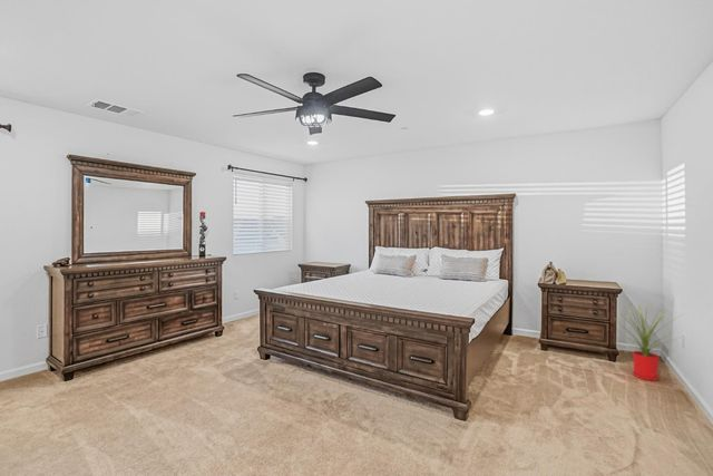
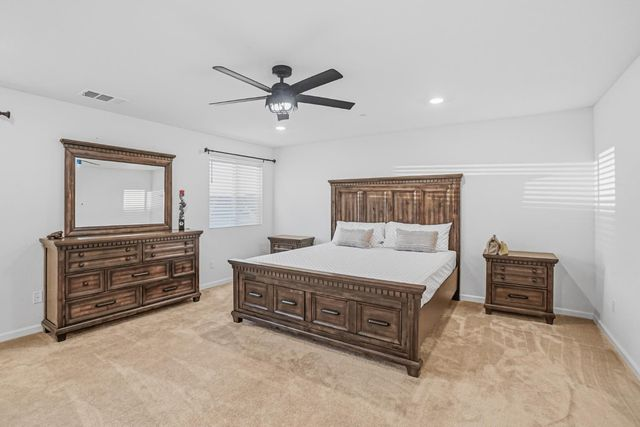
- house plant [613,299,683,381]
